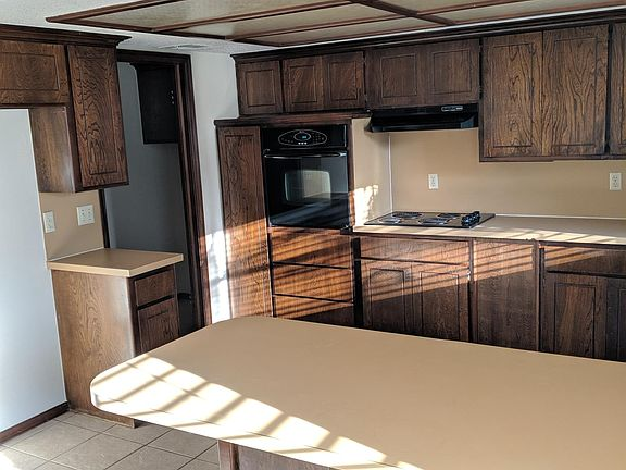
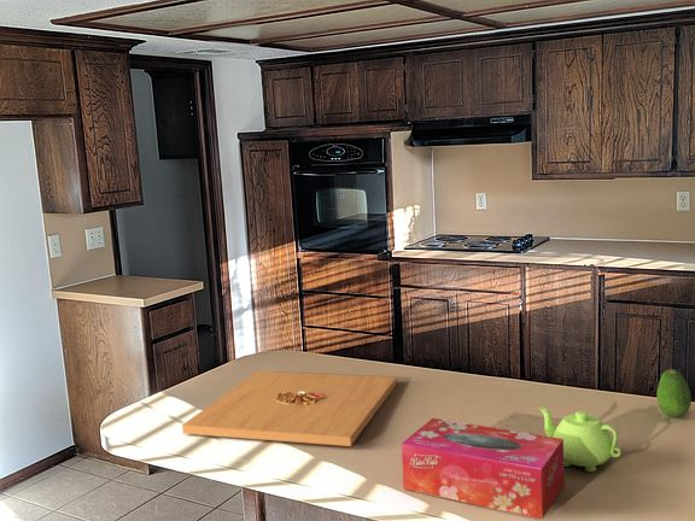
+ platter [181,370,398,447]
+ fruit [656,368,693,418]
+ teapot [537,405,623,473]
+ tissue box [401,417,565,521]
